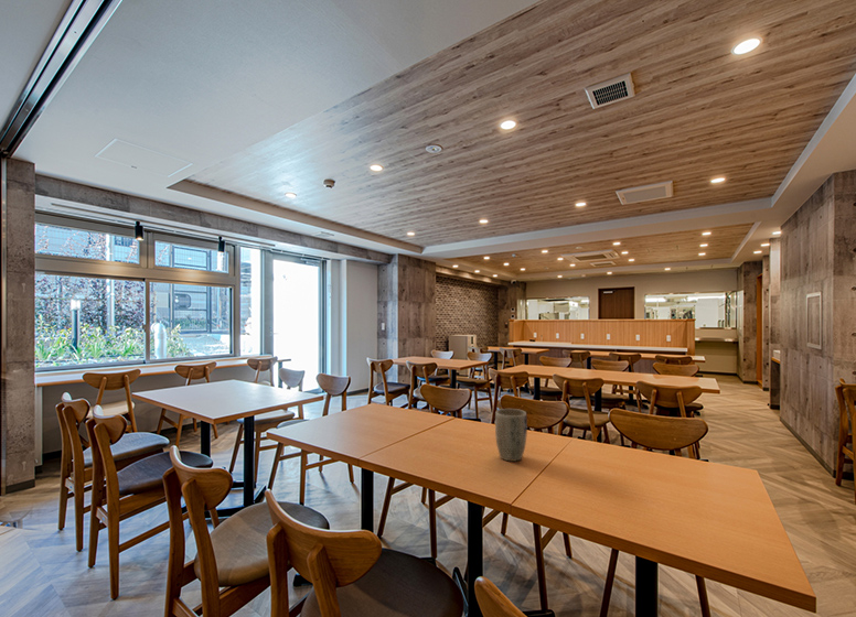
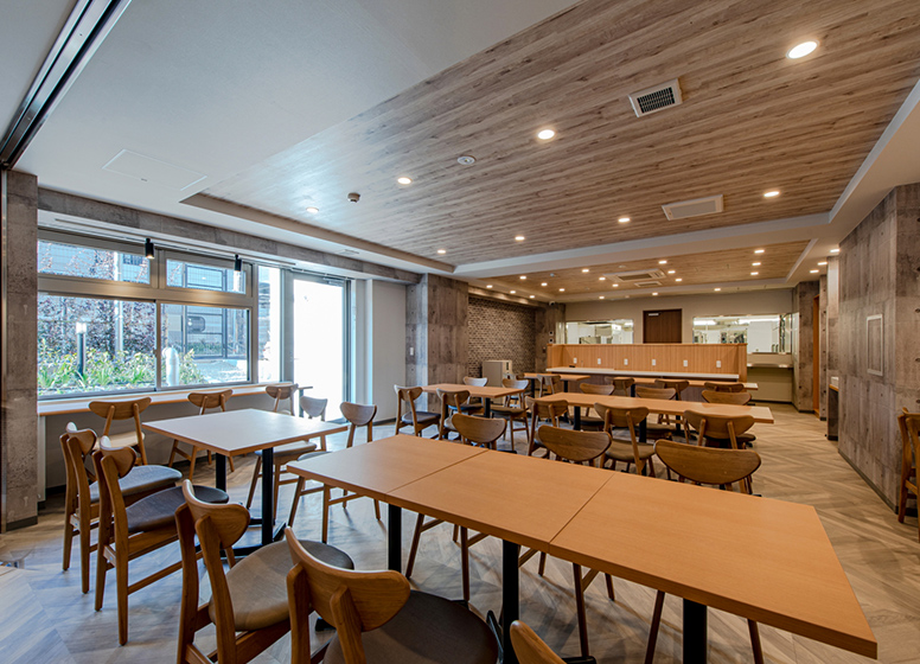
- plant pot [494,408,528,463]
